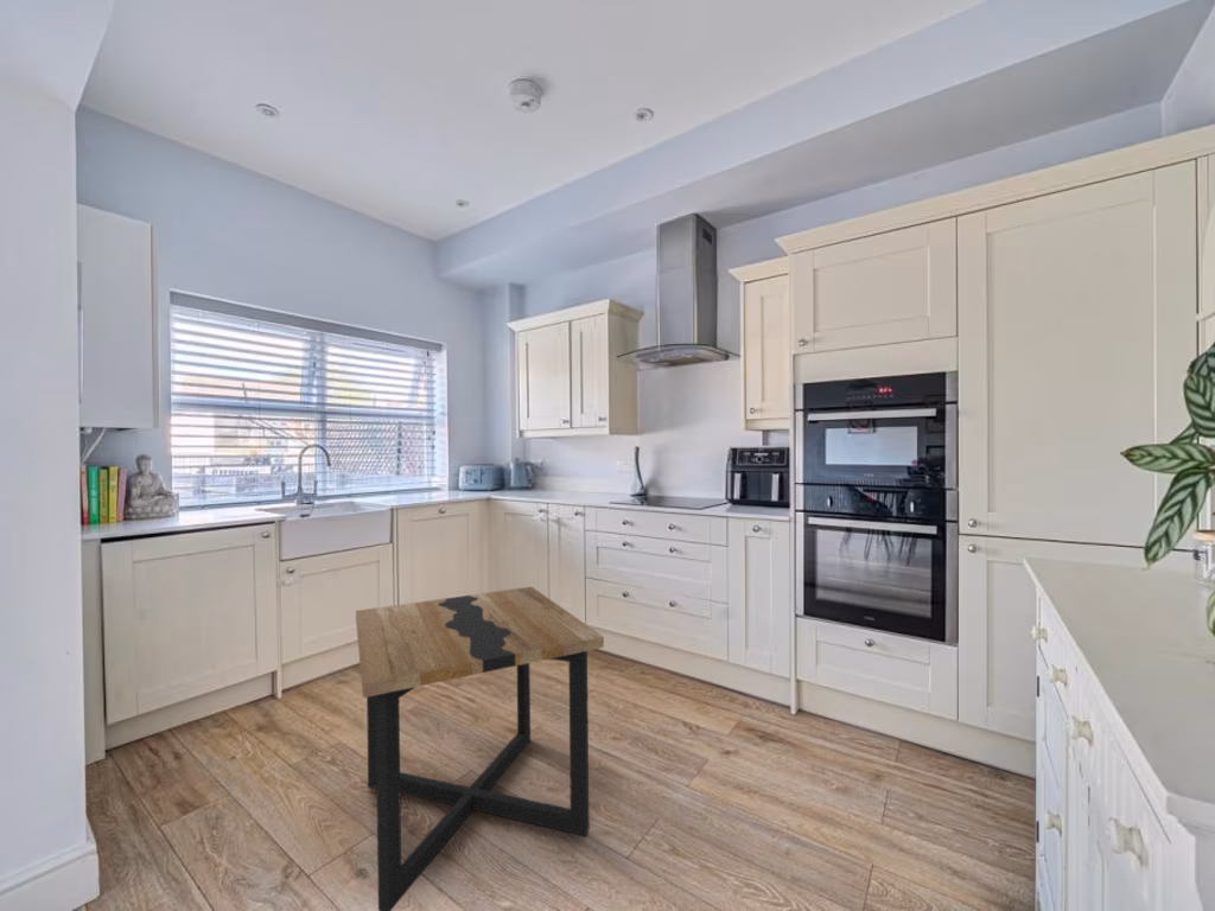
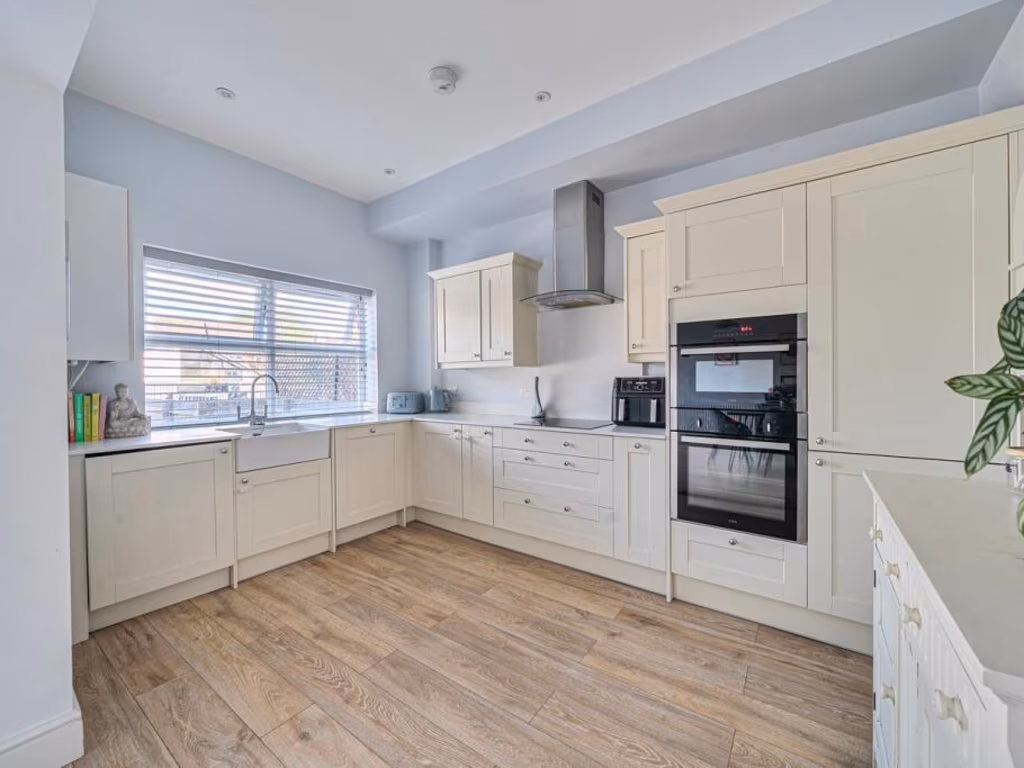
- side table [355,586,605,911]
